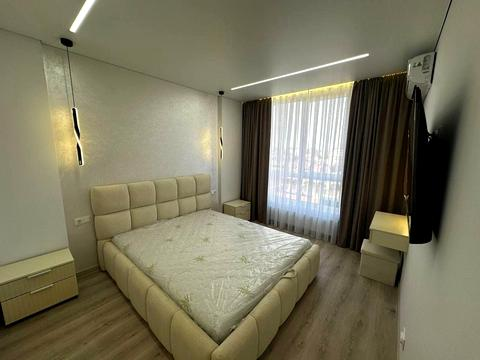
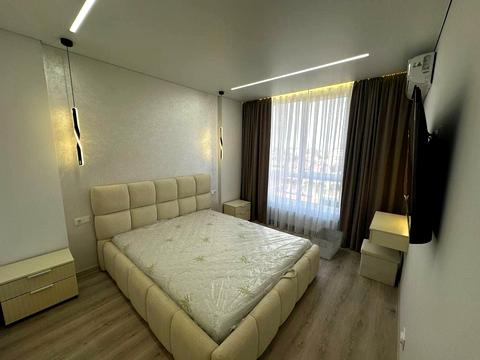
+ storage bin [311,227,344,261]
